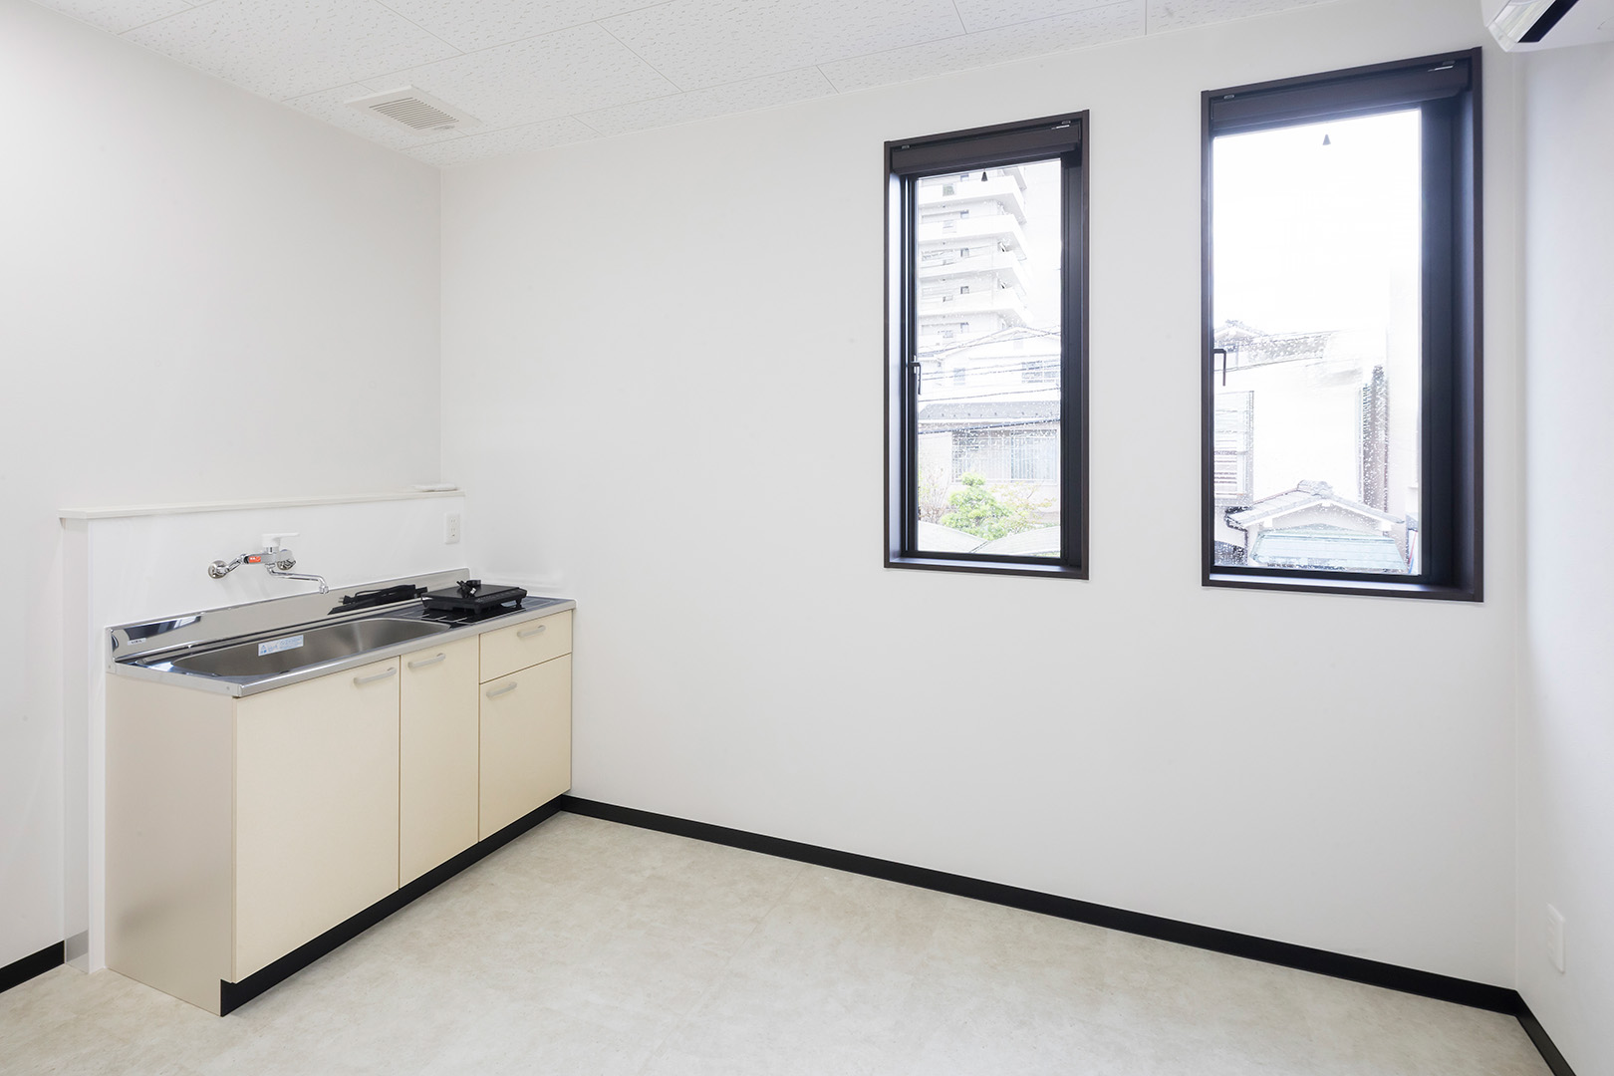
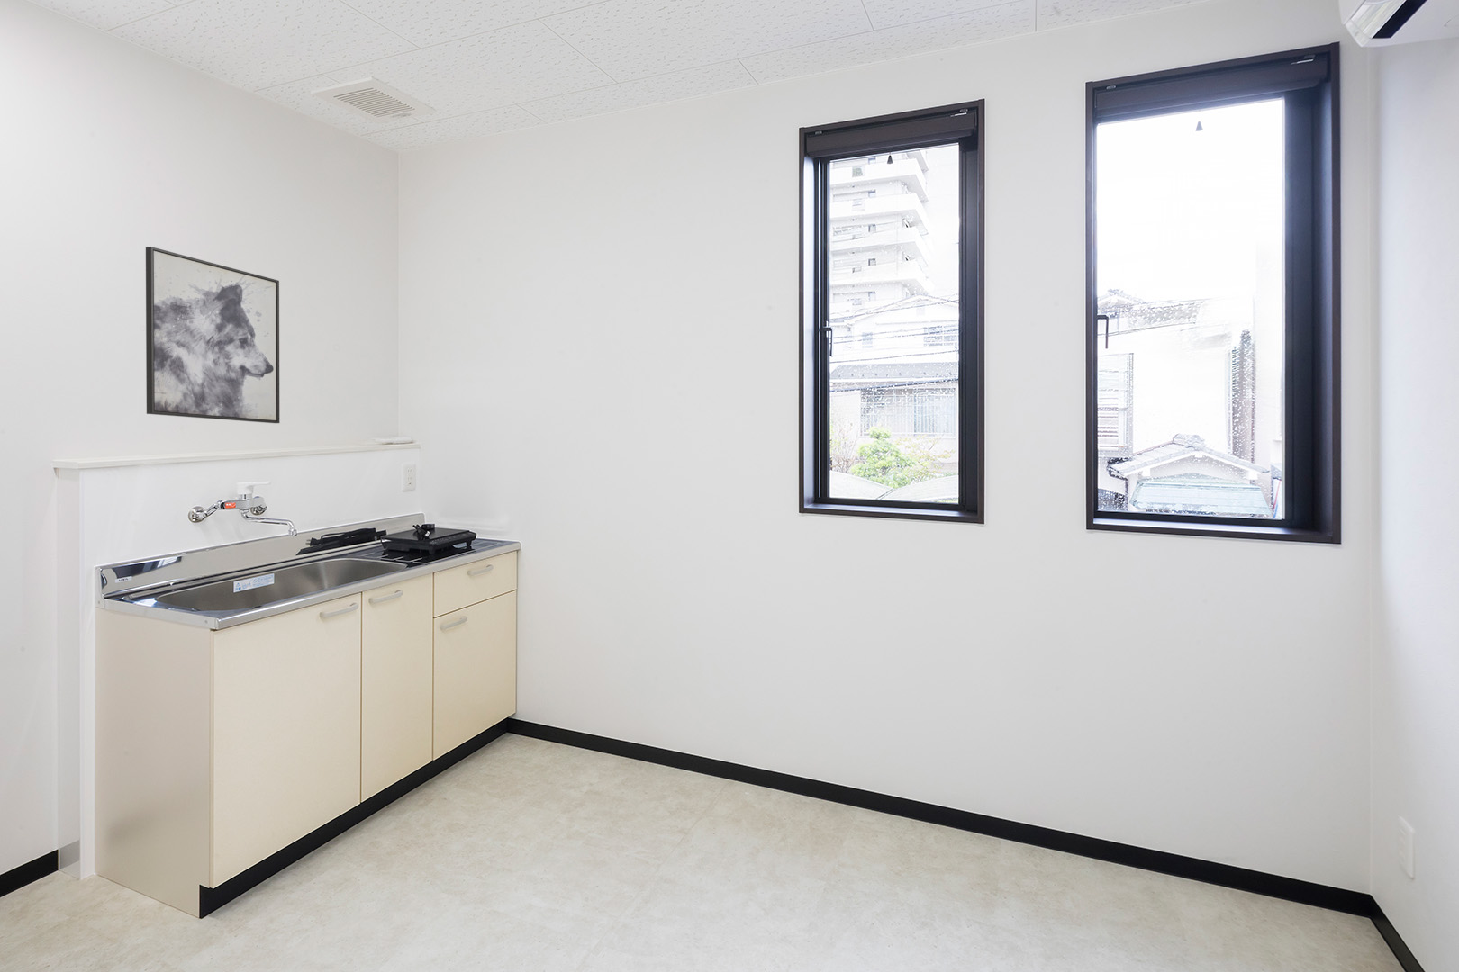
+ wall art [145,245,280,424]
